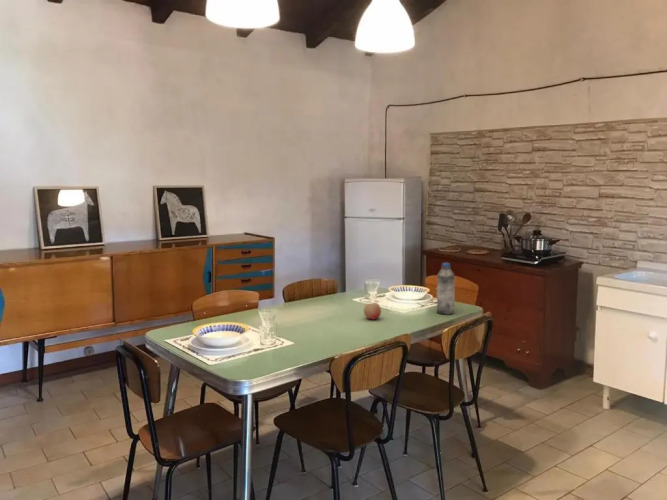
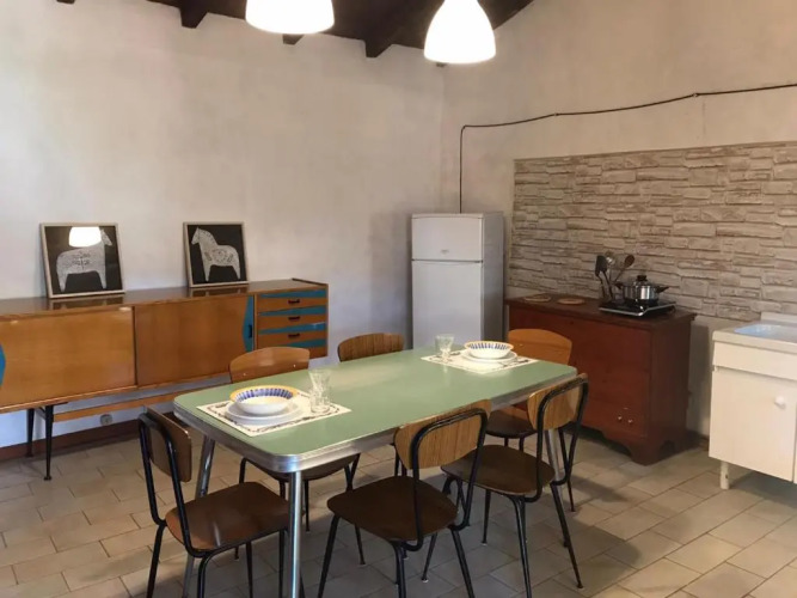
- water bottle [436,262,456,315]
- fruit [363,302,382,321]
